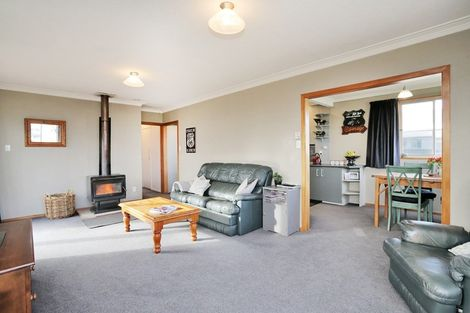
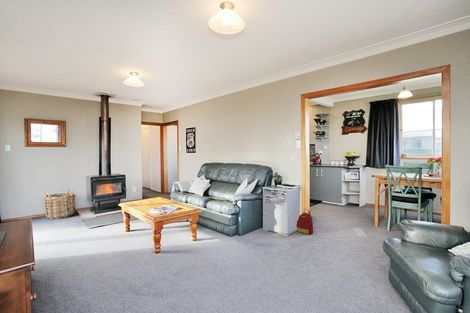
+ backpack [296,208,314,235]
